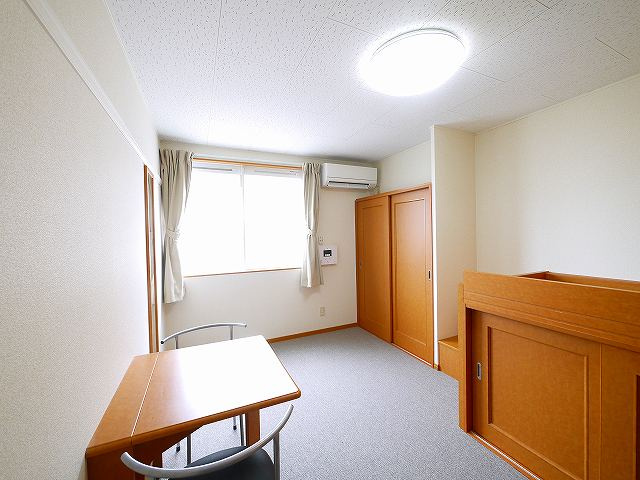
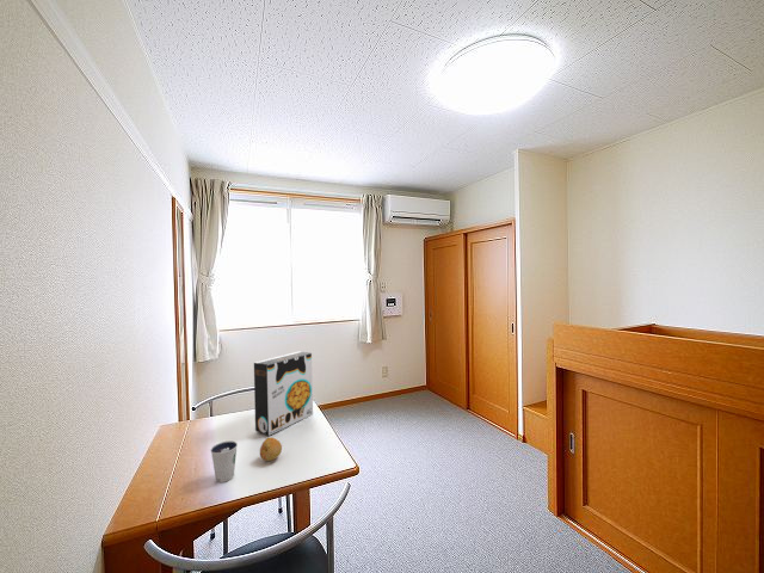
+ cereal box [253,350,314,437]
+ fruit [259,436,283,462]
+ dixie cup [210,439,239,483]
